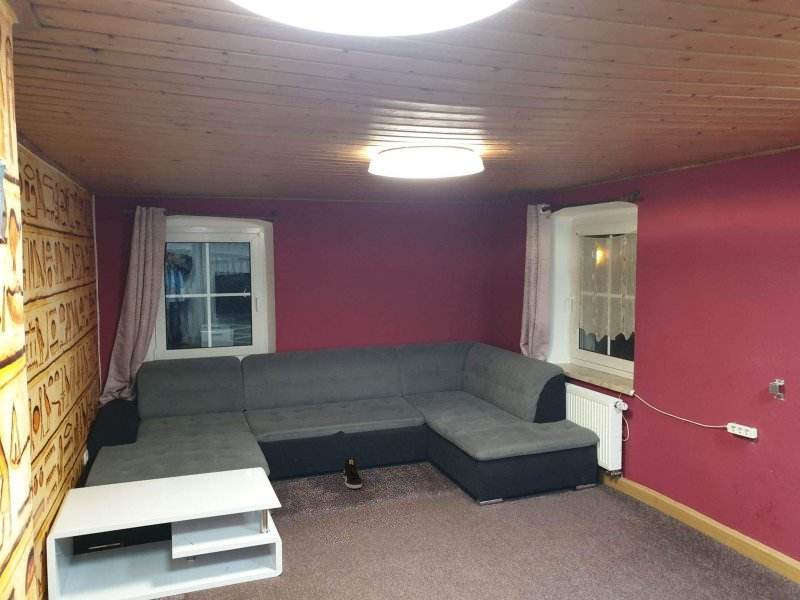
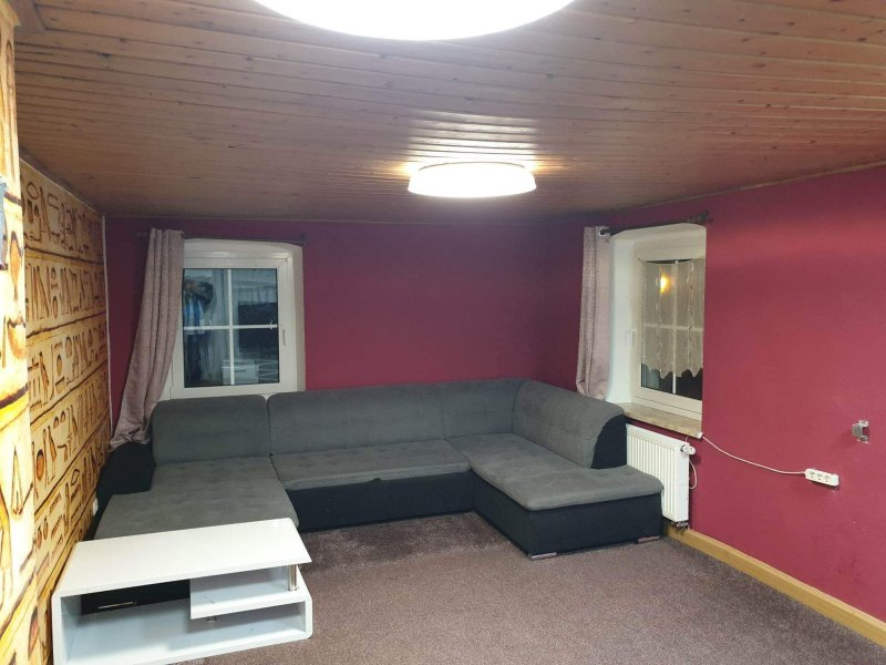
- sneaker [342,457,363,489]
